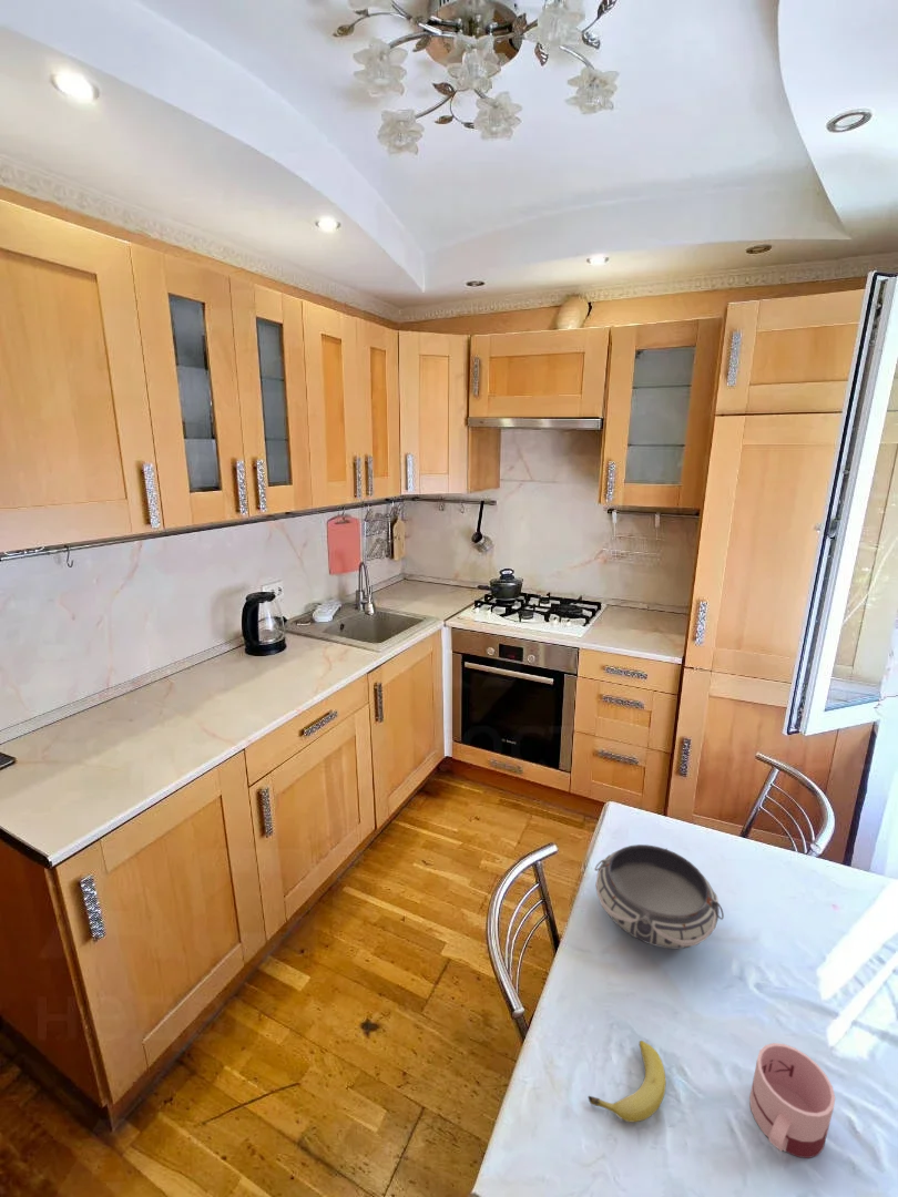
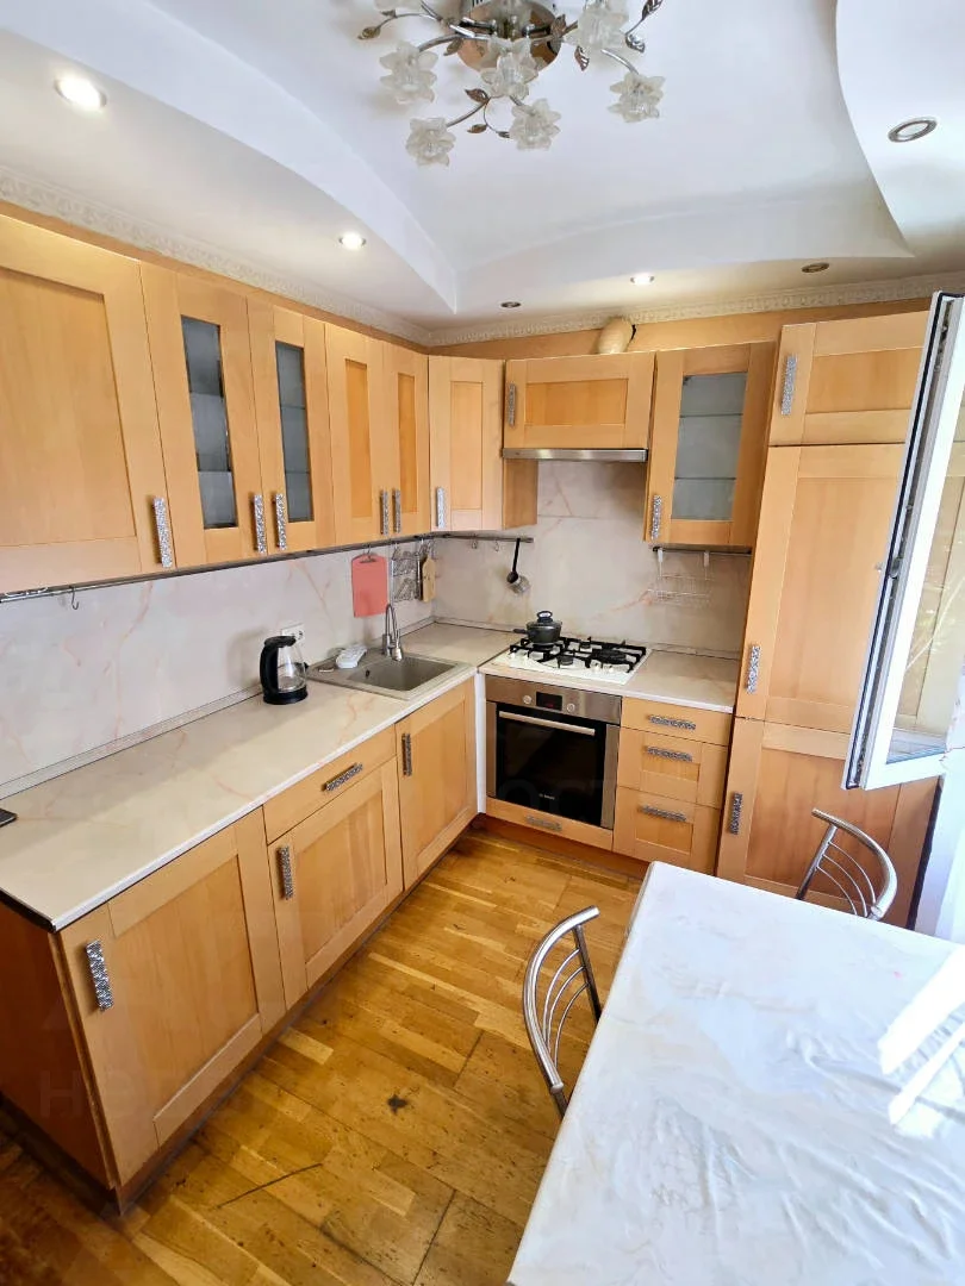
- fruit [588,1040,667,1123]
- mug [748,1042,836,1159]
- bowl [593,843,725,950]
